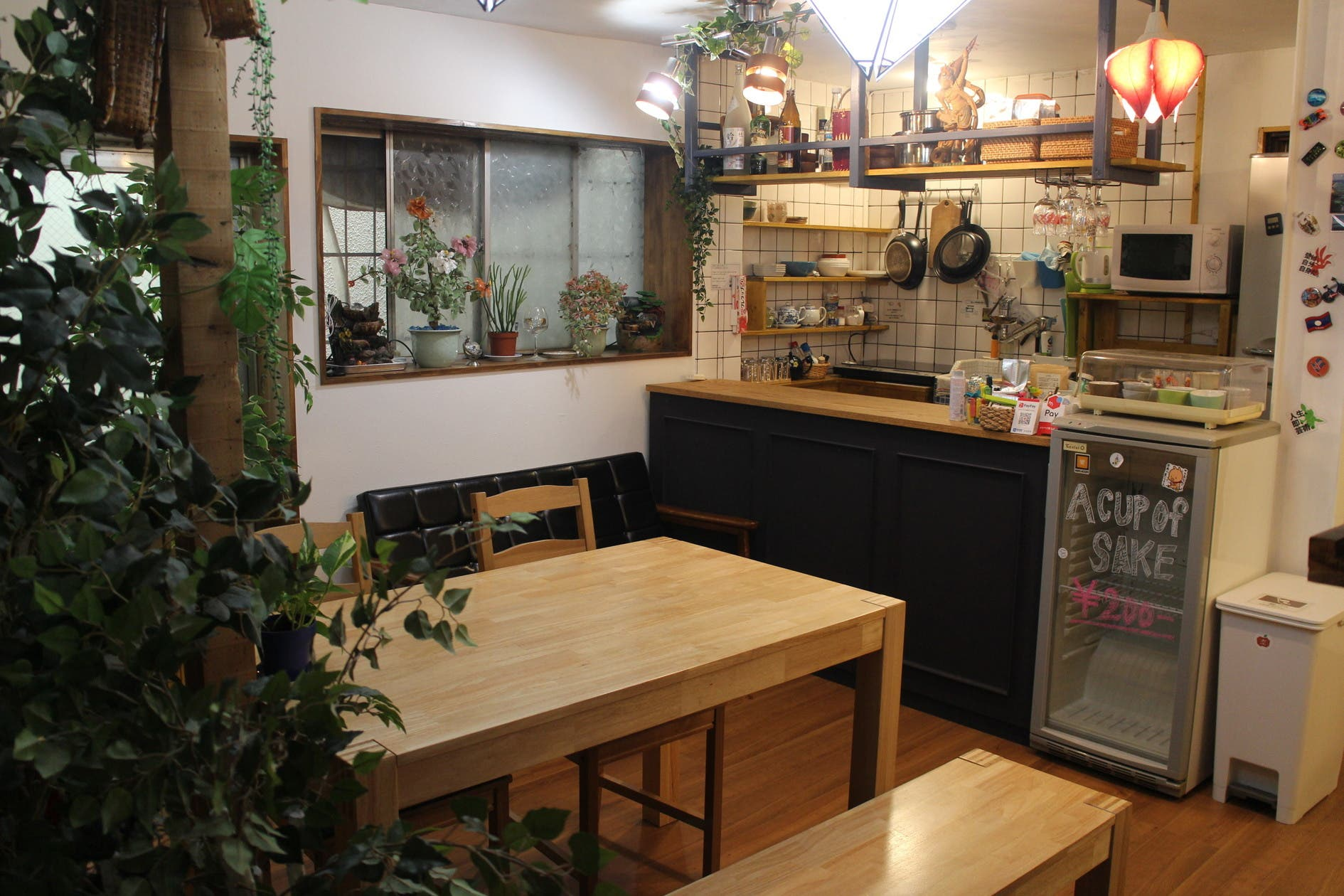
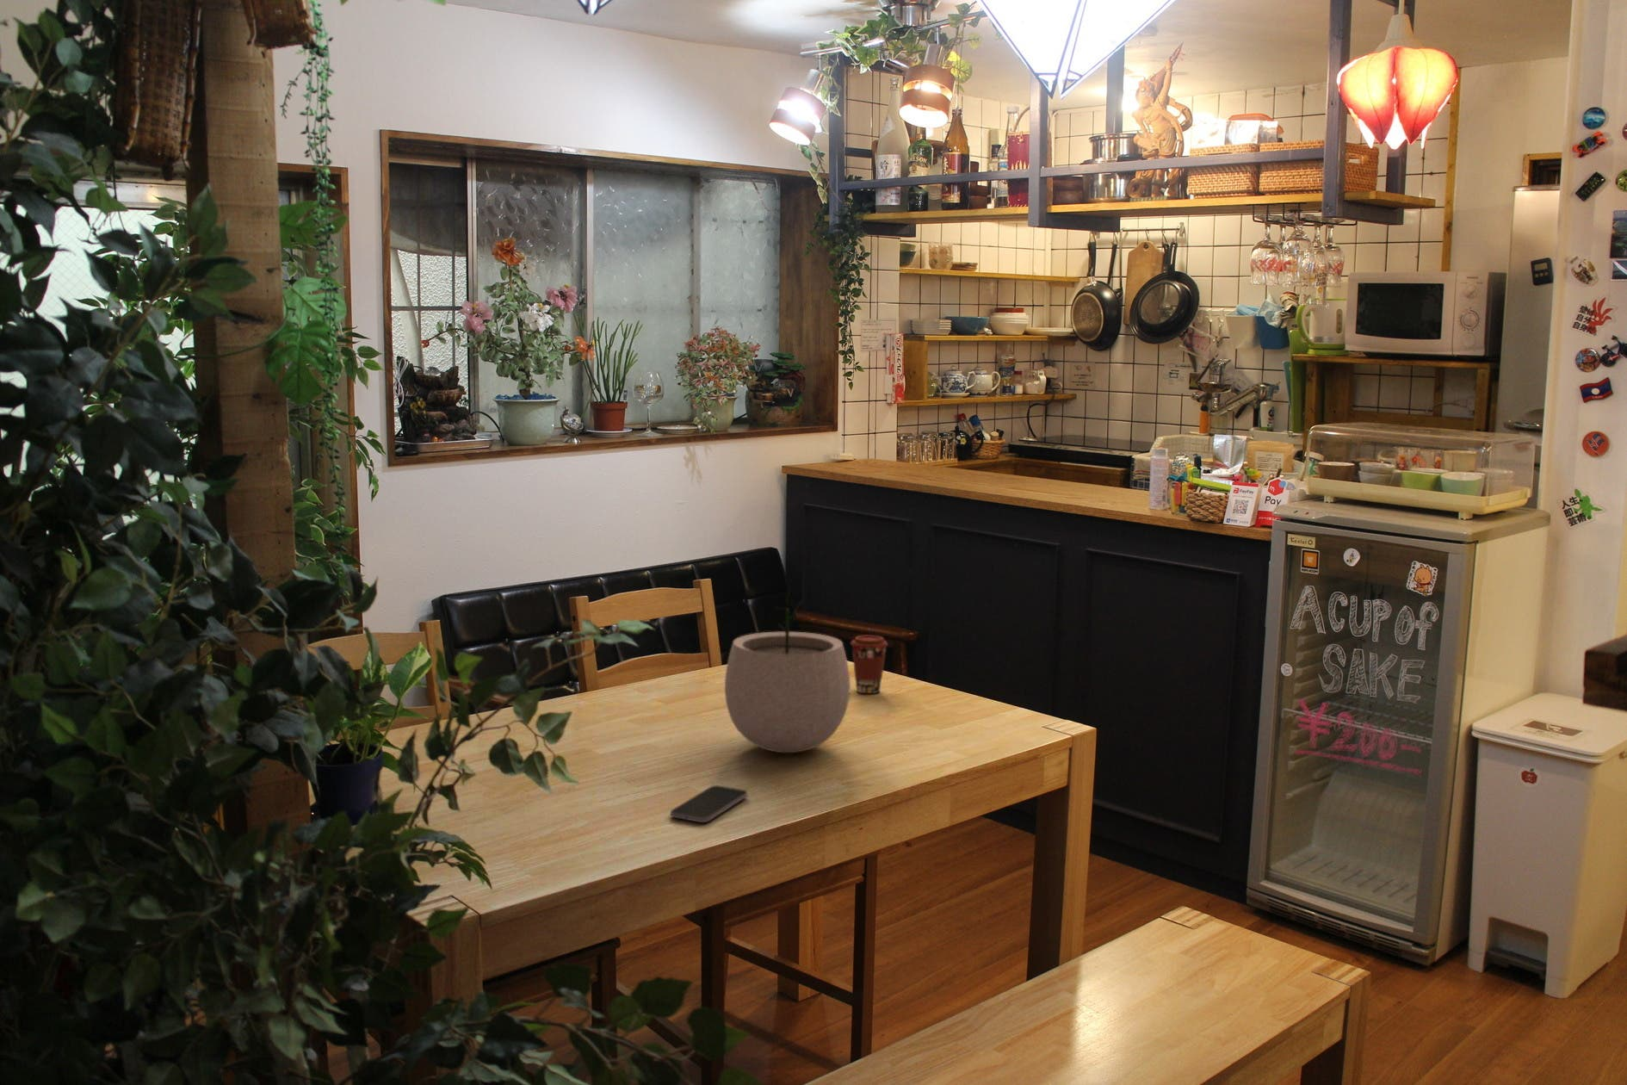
+ coffee cup [850,635,890,694]
+ smartphone [669,785,748,823]
+ plant pot [724,592,851,753]
